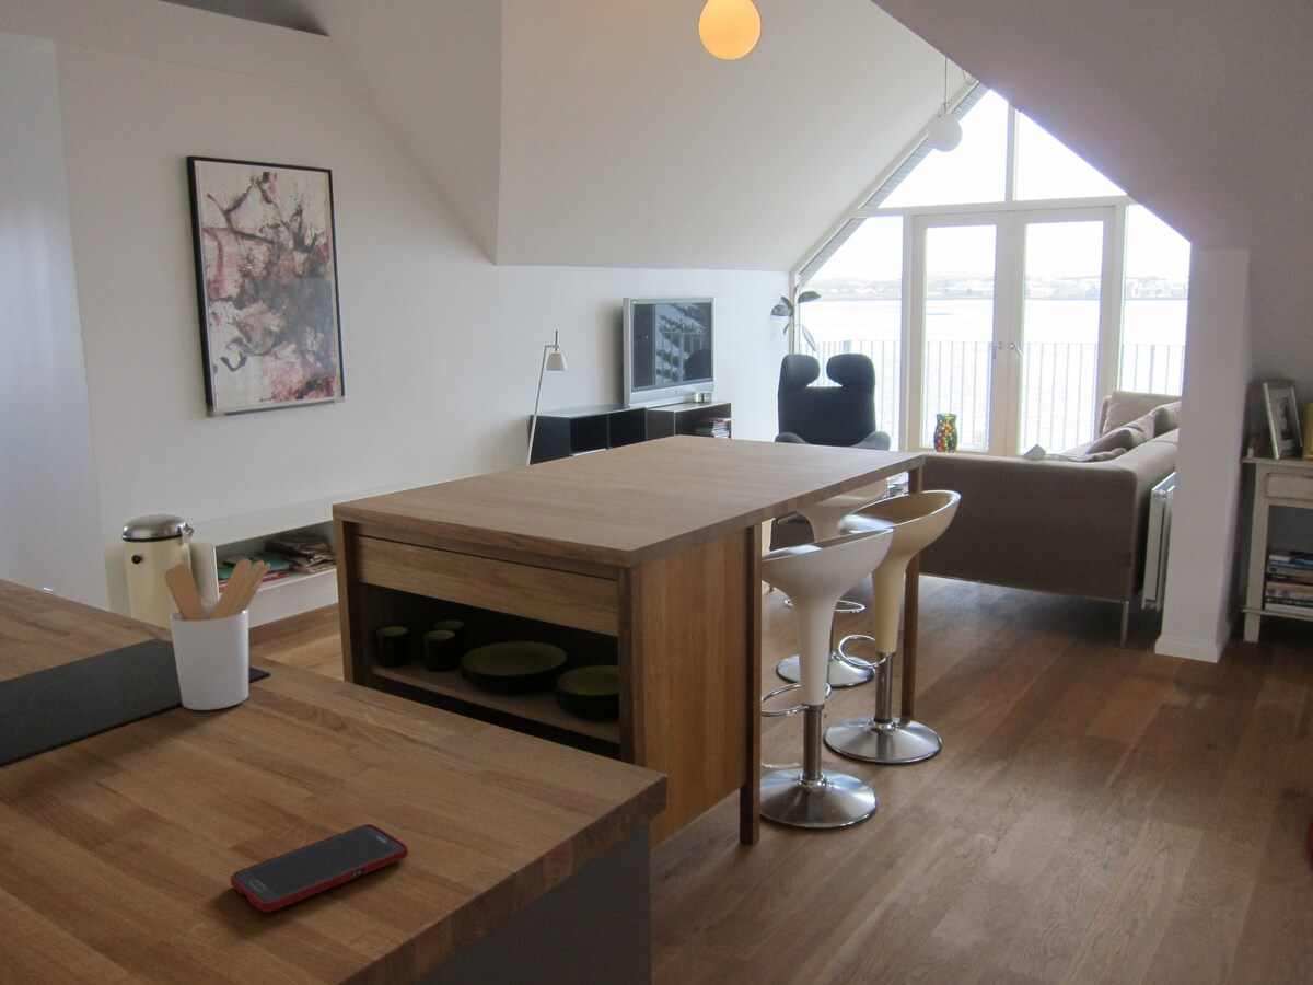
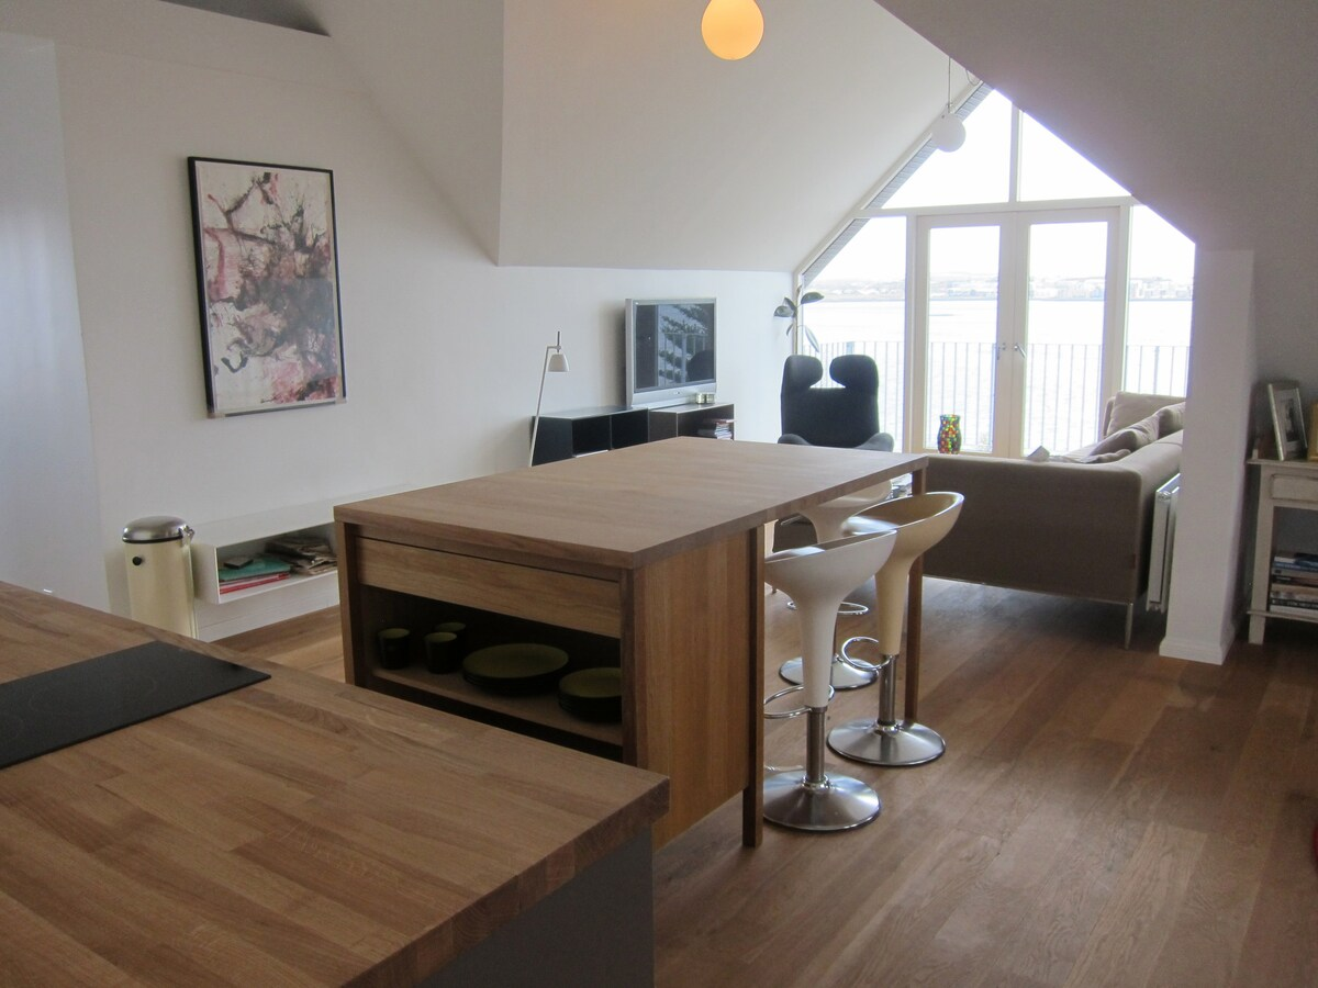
- cell phone [230,823,409,913]
- utensil holder [163,558,271,711]
